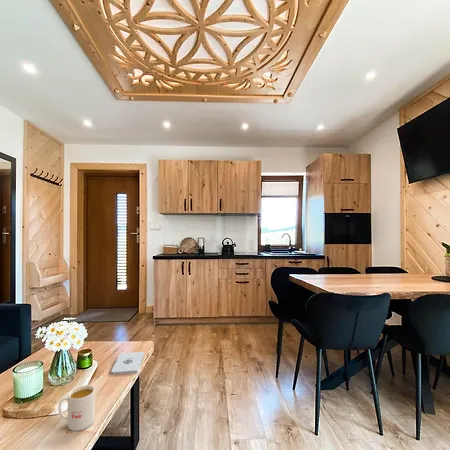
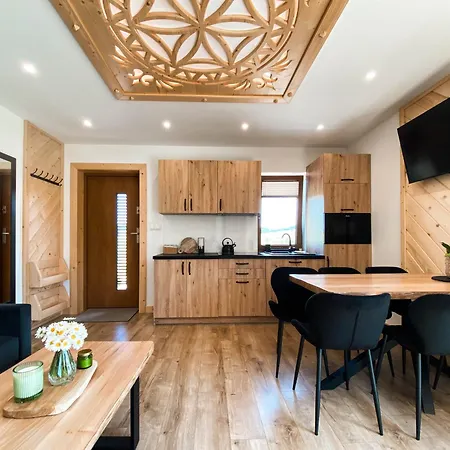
- mug [58,384,96,432]
- notepad [110,351,145,375]
